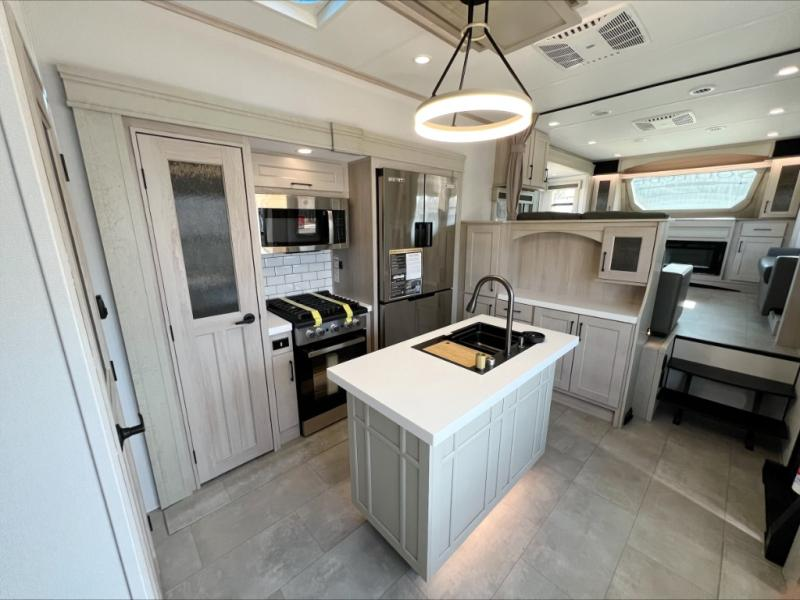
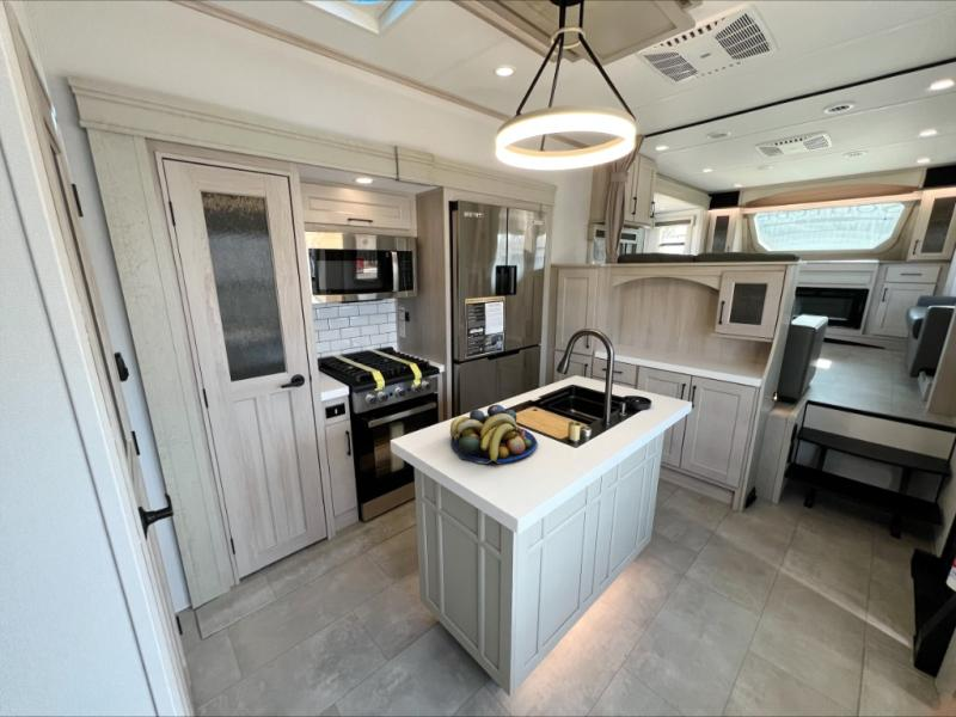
+ fruit bowl [448,404,538,465]
